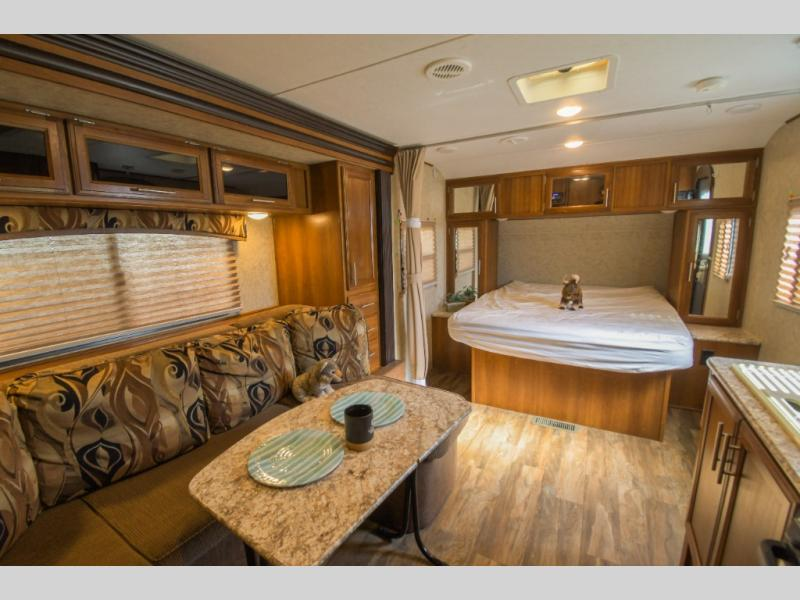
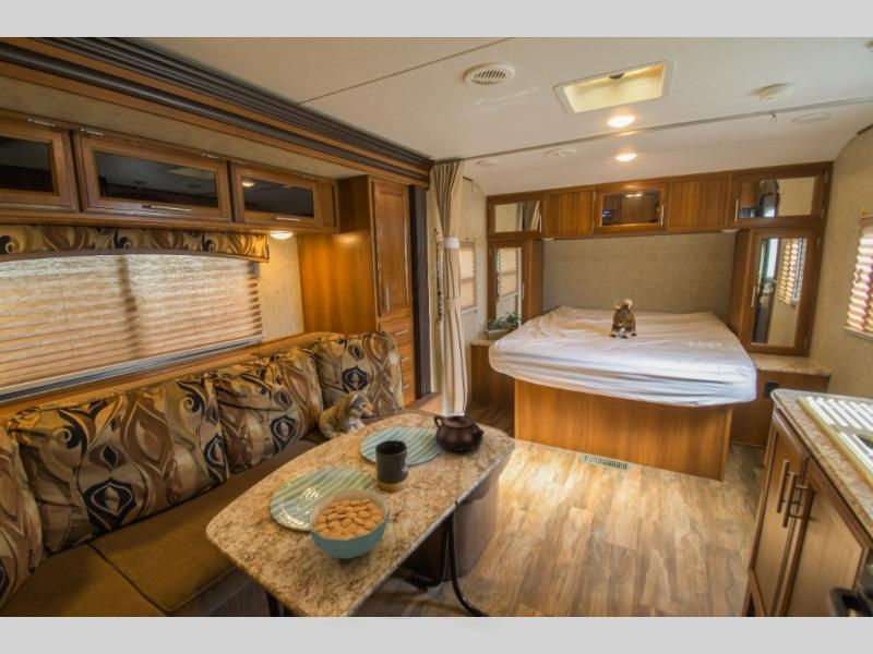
+ teapot [432,414,486,452]
+ cereal bowl [307,488,392,560]
